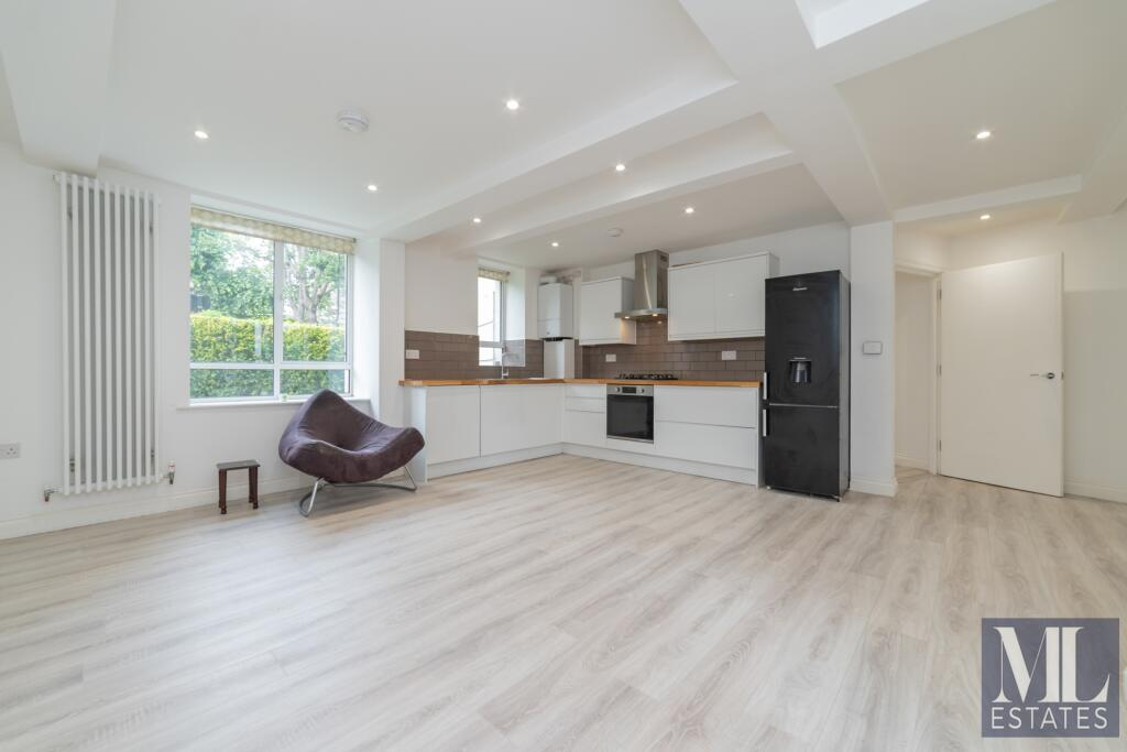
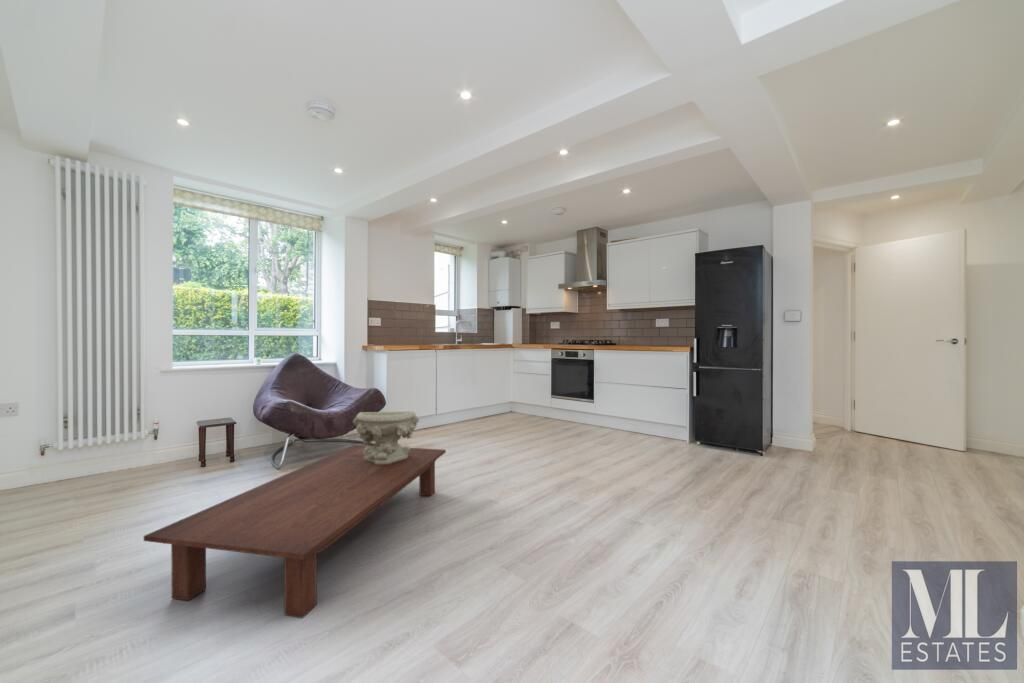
+ coffee table [143,444,447,619]
+ decorative bowl [352,410,420,465]
